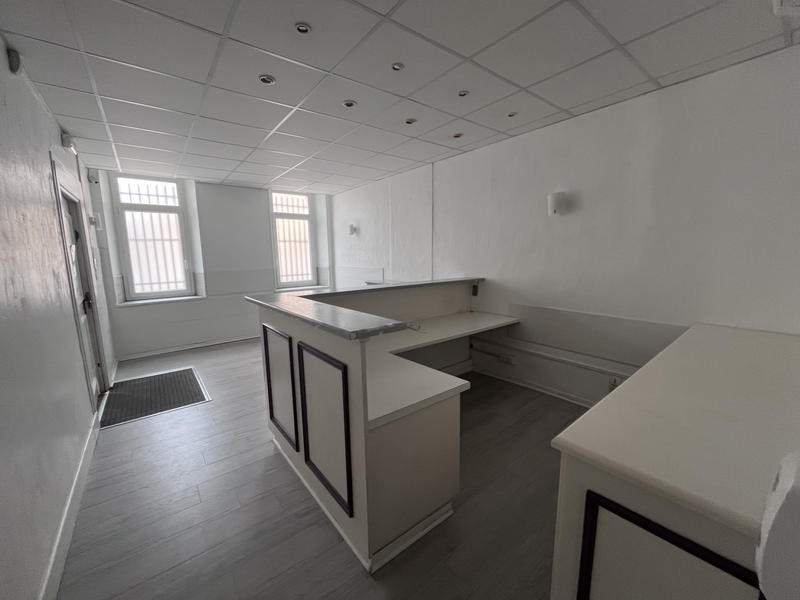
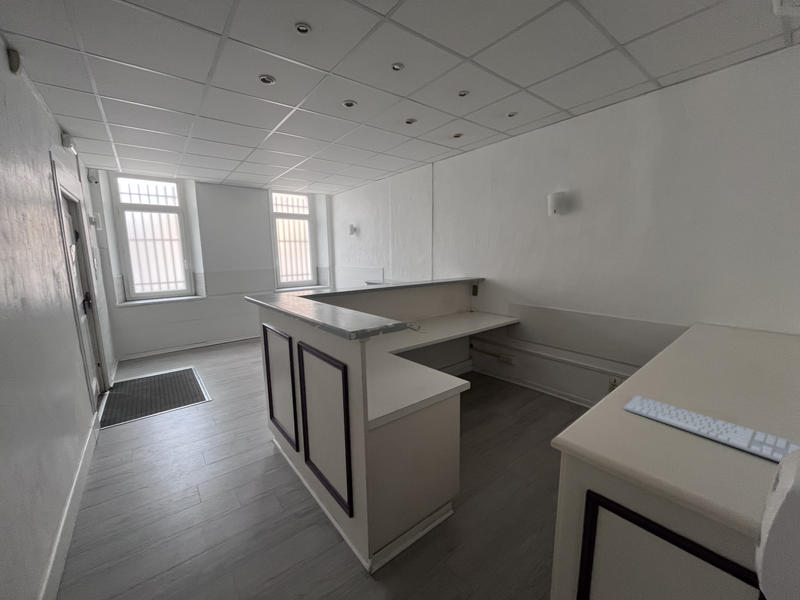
+ keyboard [622,394,800,463]
